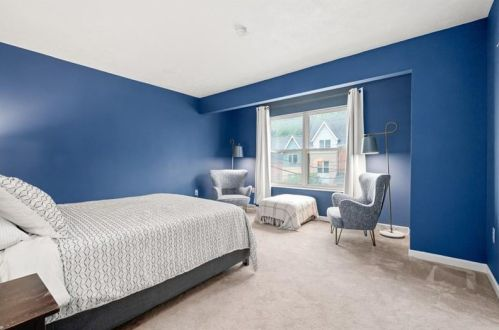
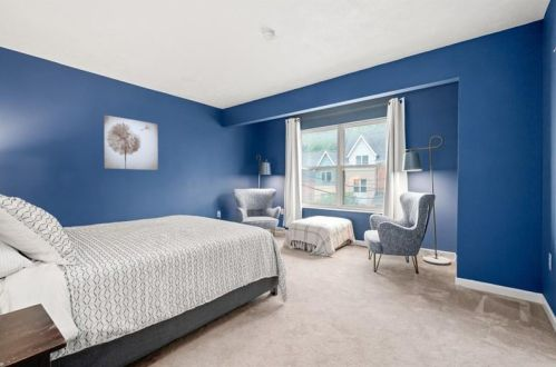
+ wall art [103,115,159,171]
